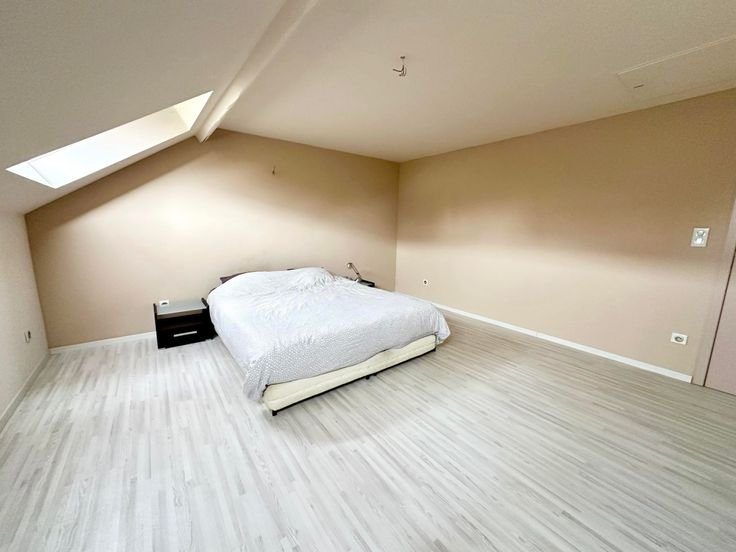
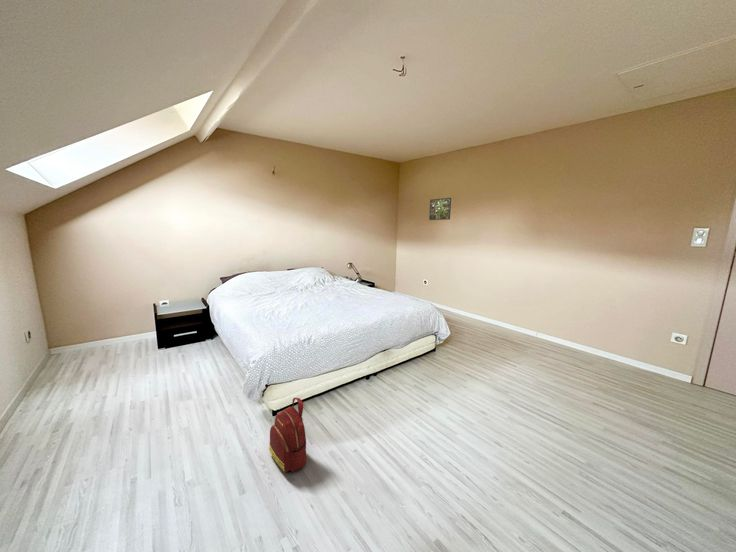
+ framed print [428,197,452,221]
+ backpack [268,397,309,473]
